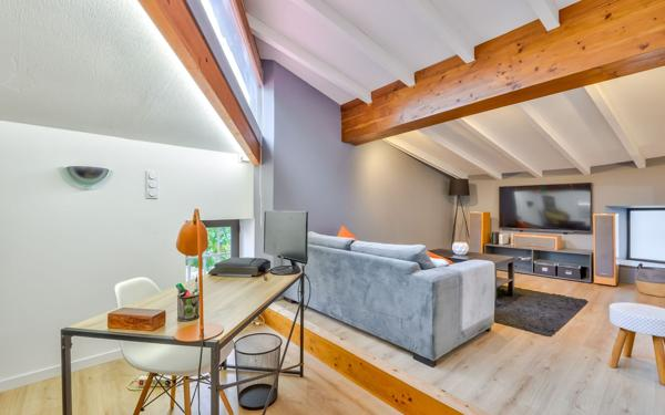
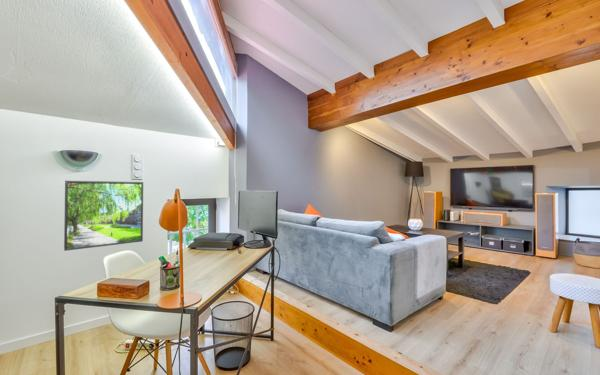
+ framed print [63,179,144,252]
